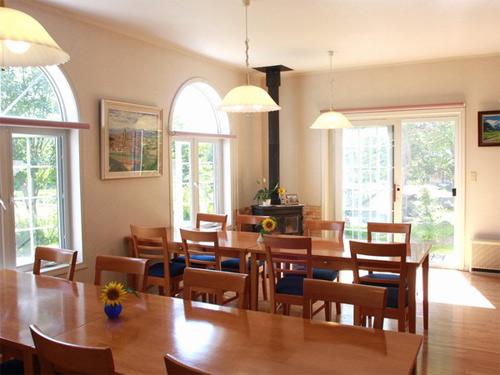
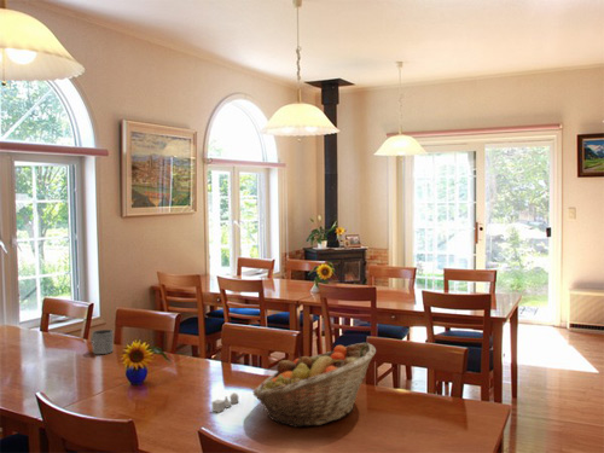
+ fruit basket [251,342,377,429]
+ mug [89,329,115,355]
+ salt and pepper shaker set [211,391,240,413]
